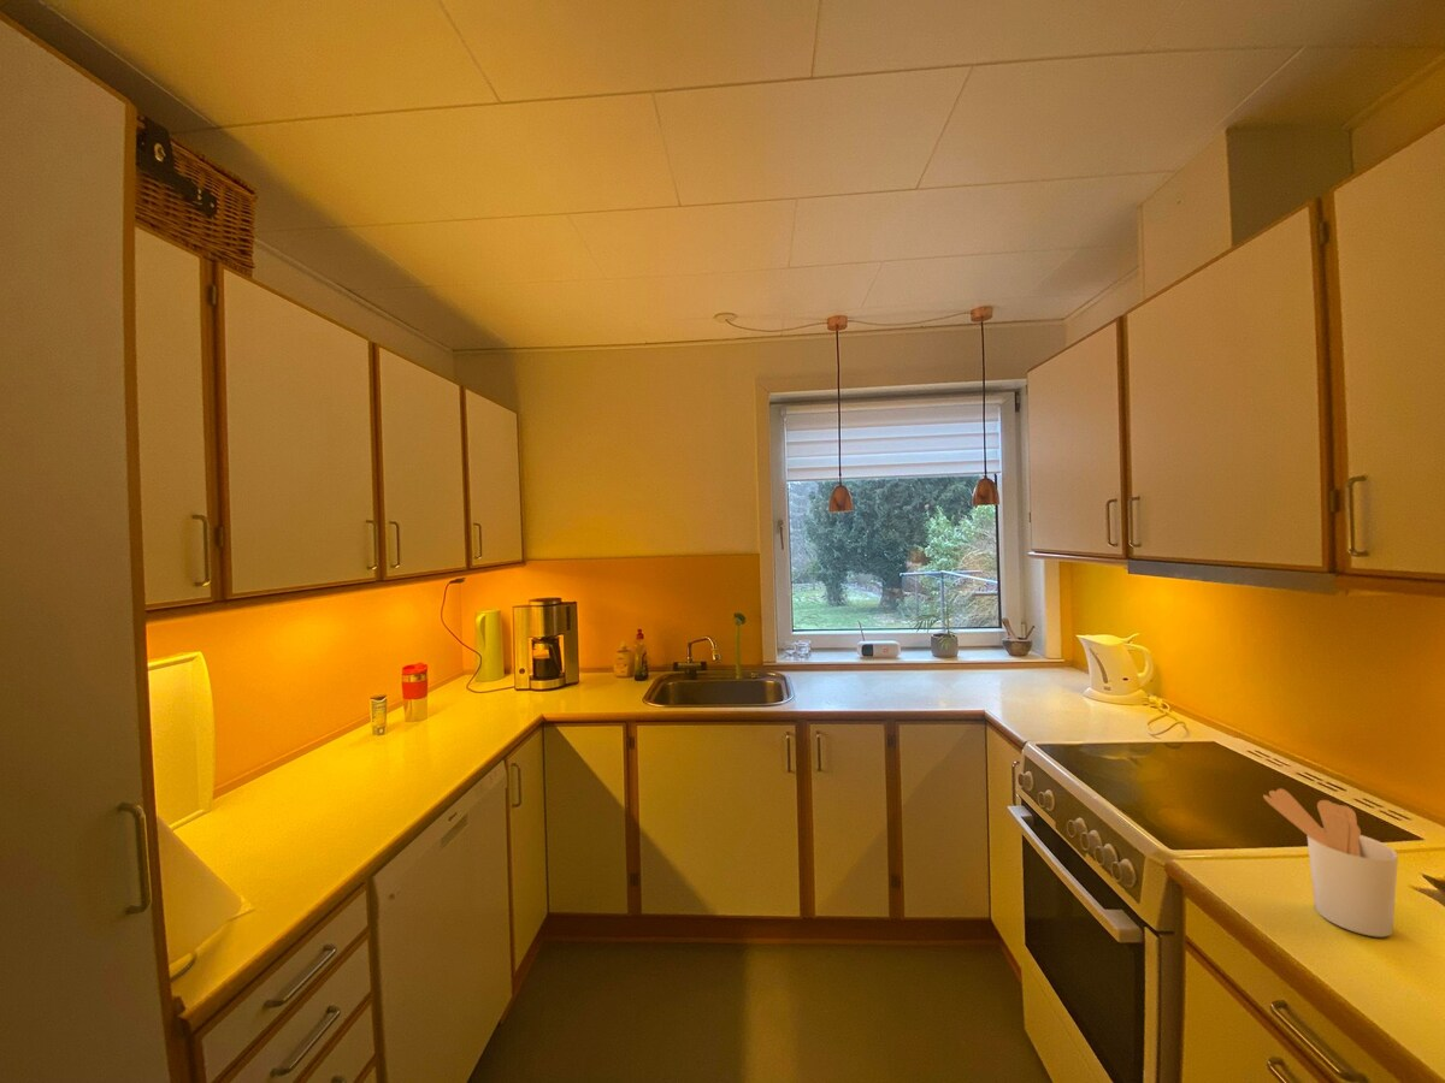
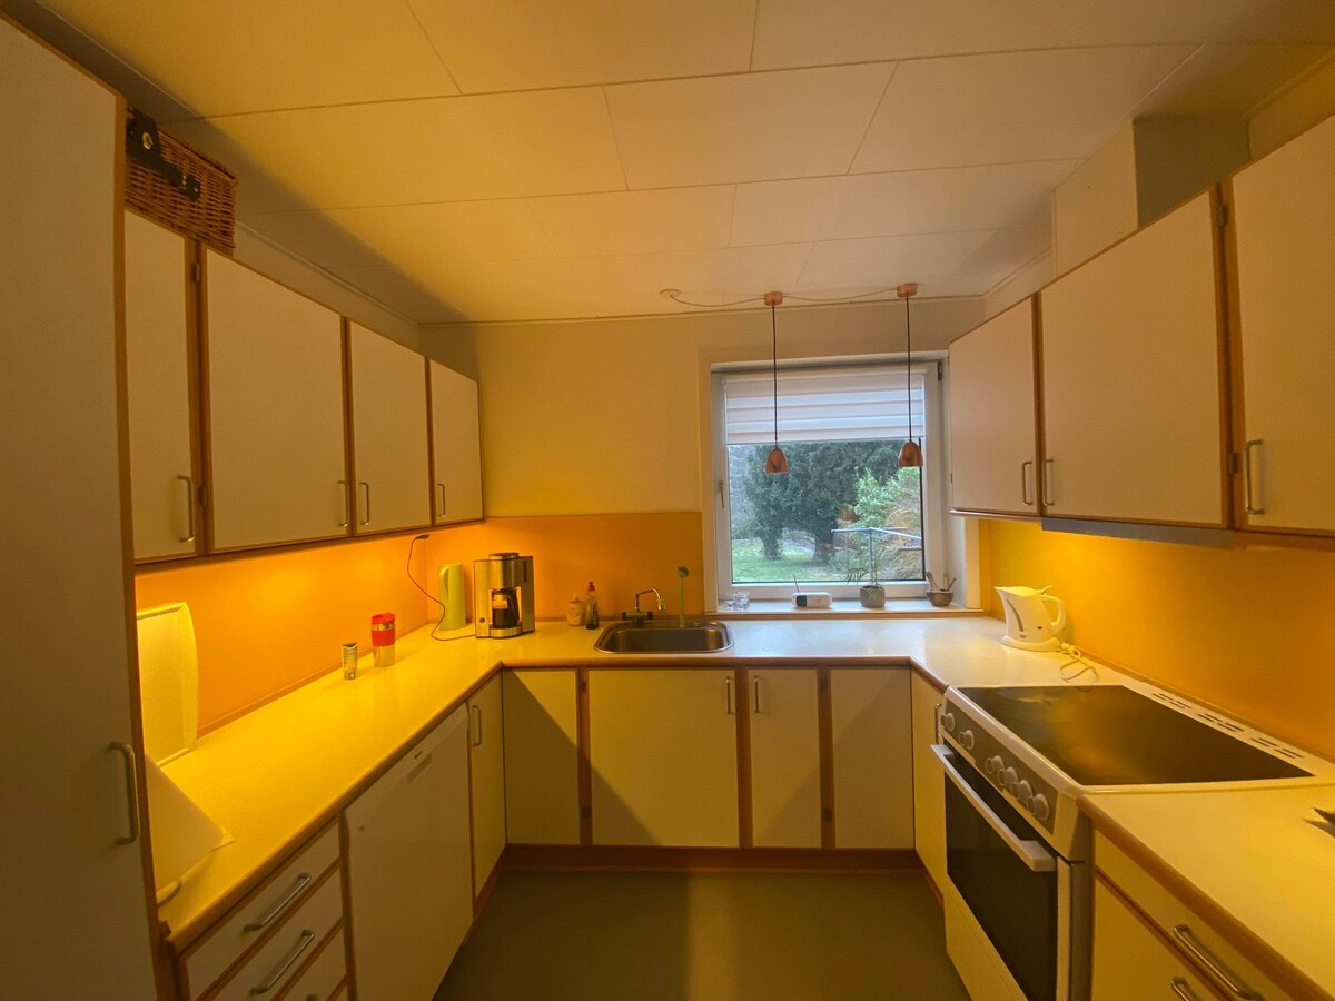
- utensil holder [1262,787,1399,939]
